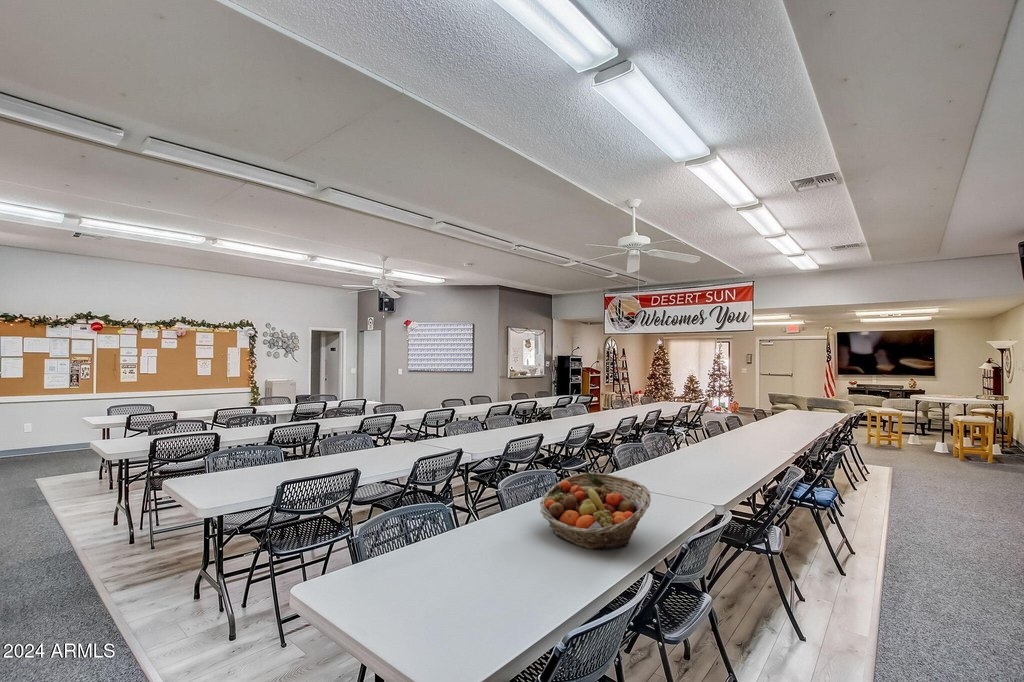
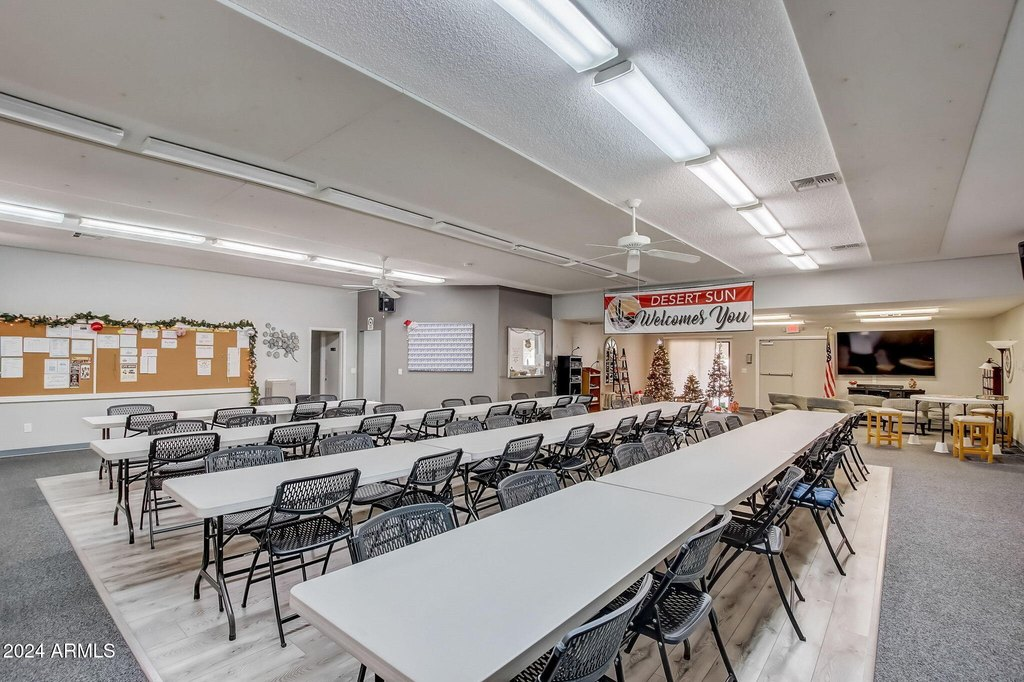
- fruit basket [539,472,652,551]
